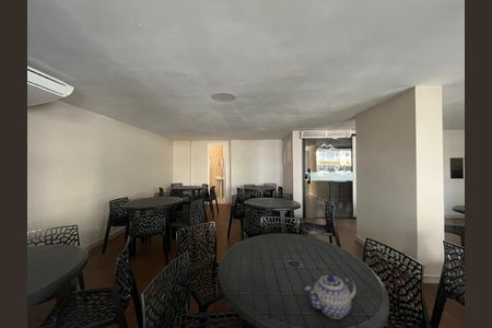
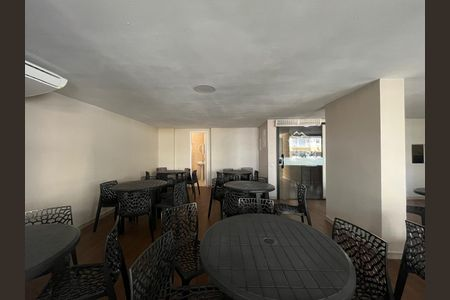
- teapot [304,273,358,319]
